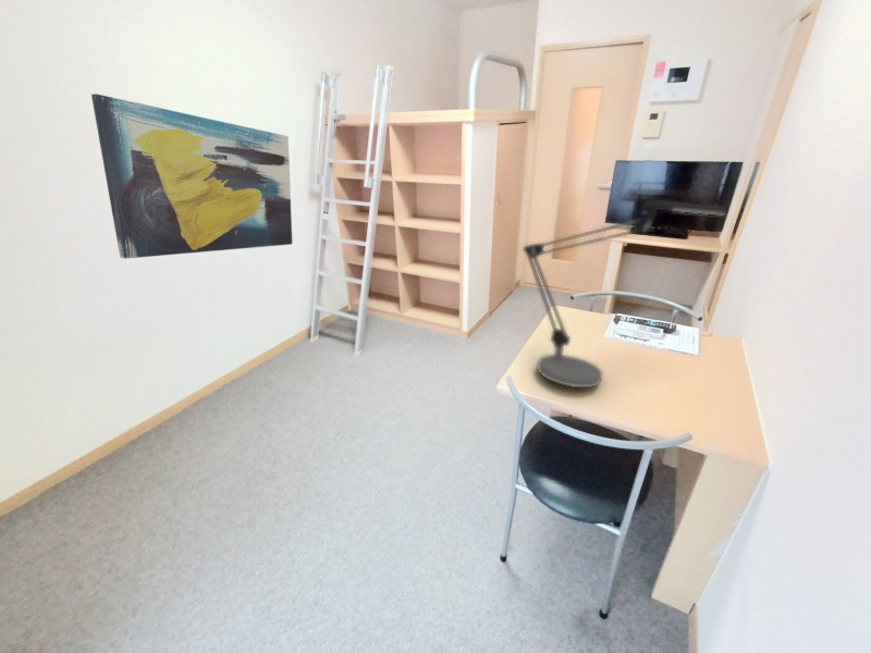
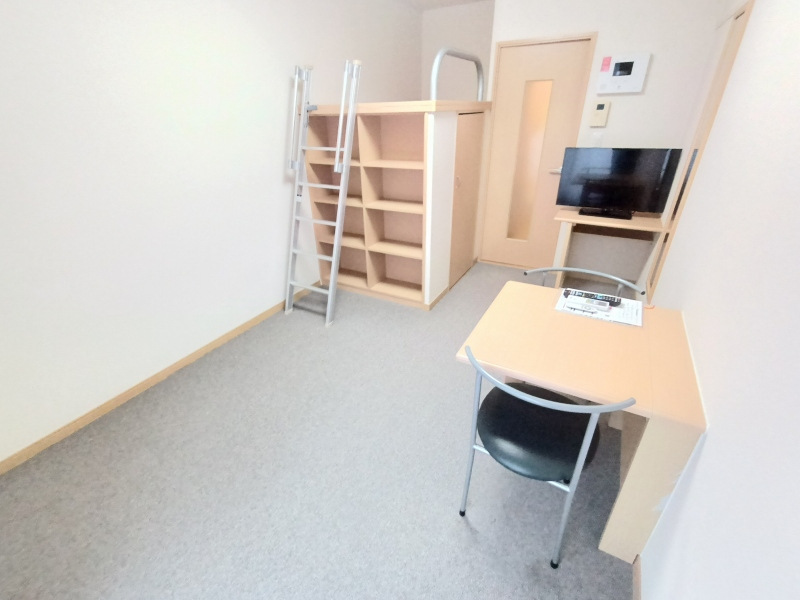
- desk lamp [522,199,727,389]
- wall art [90,93,293,260]
